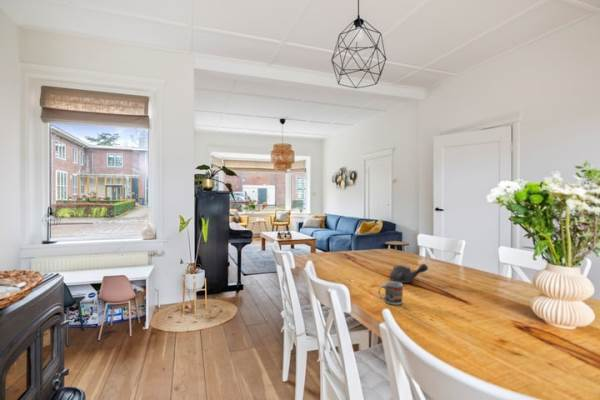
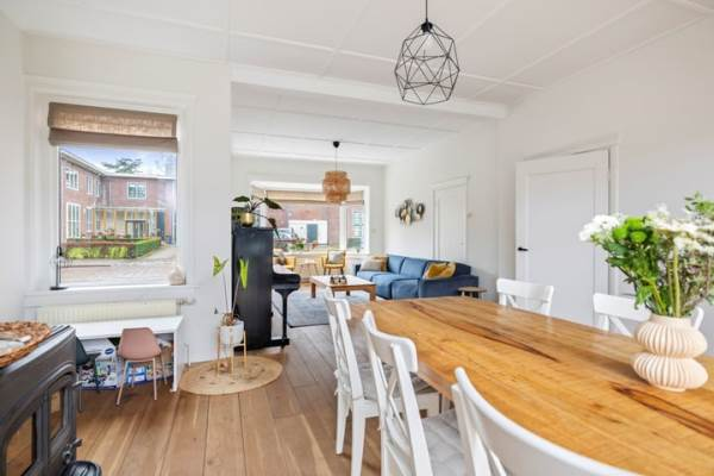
- teapot [389,263,429,284]
- cup [377,280,404,306]
